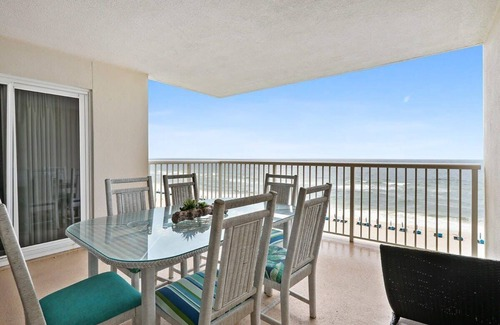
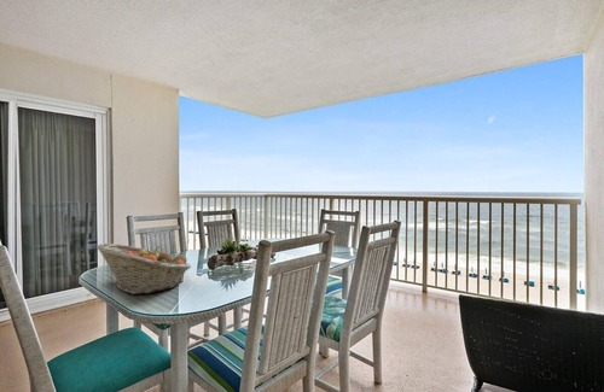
+ fruit basket [95,242,192,296]
